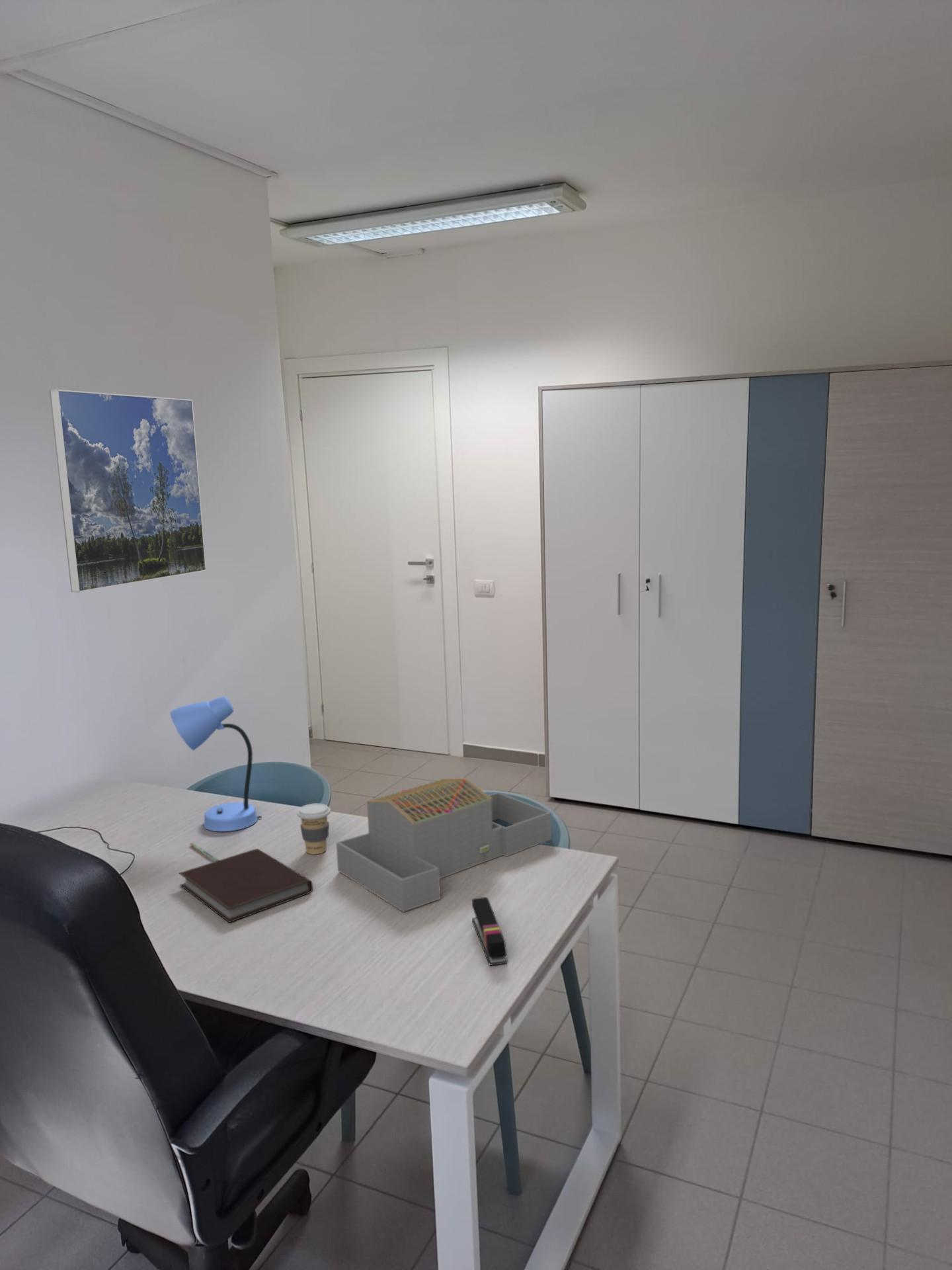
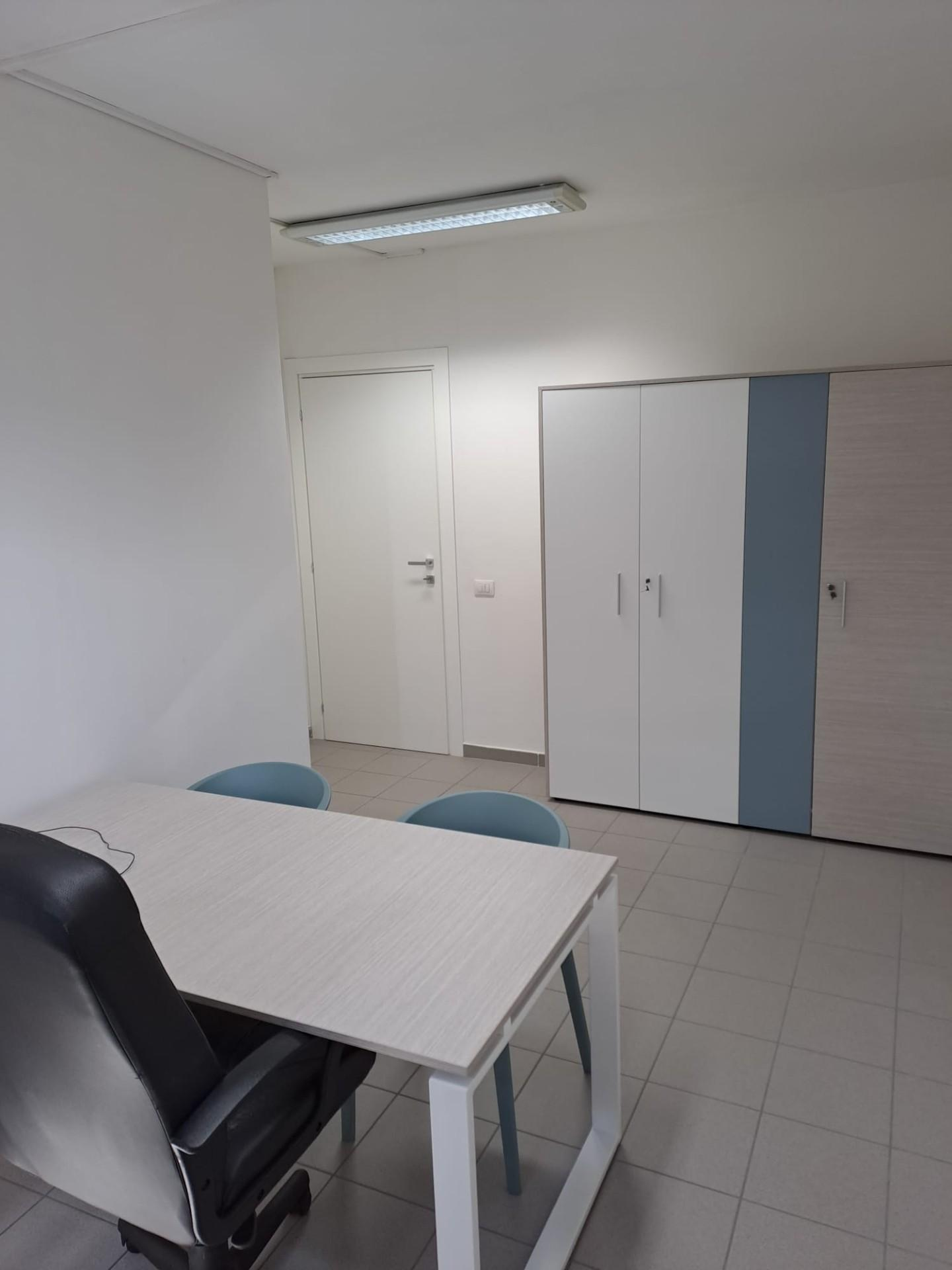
- pen [190,842,219,861]
- stapler [471,896,508,966]
- desk lamp [169,695,262,832]
- notebook [178,848,313,923]
- architectural model [335,777,552,912]
- coffee cup [296,803,331,855]
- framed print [49,389,207,593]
